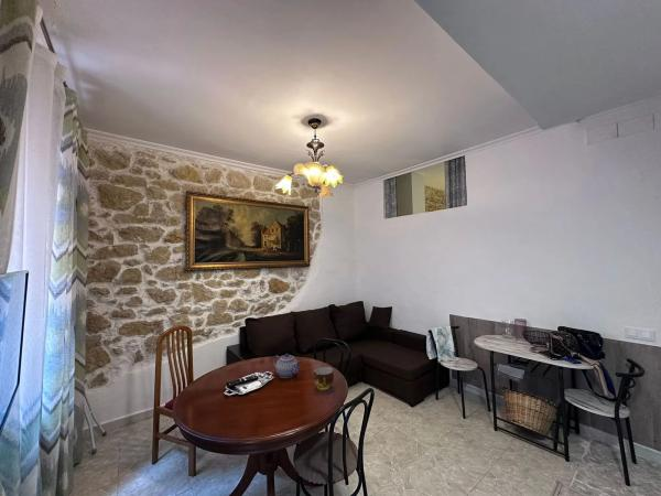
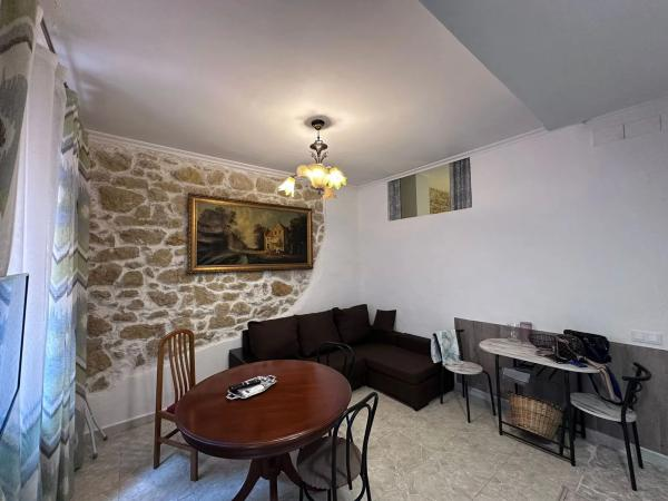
- cup [313,366,335,391]
- teapot [272,353,303,379]
